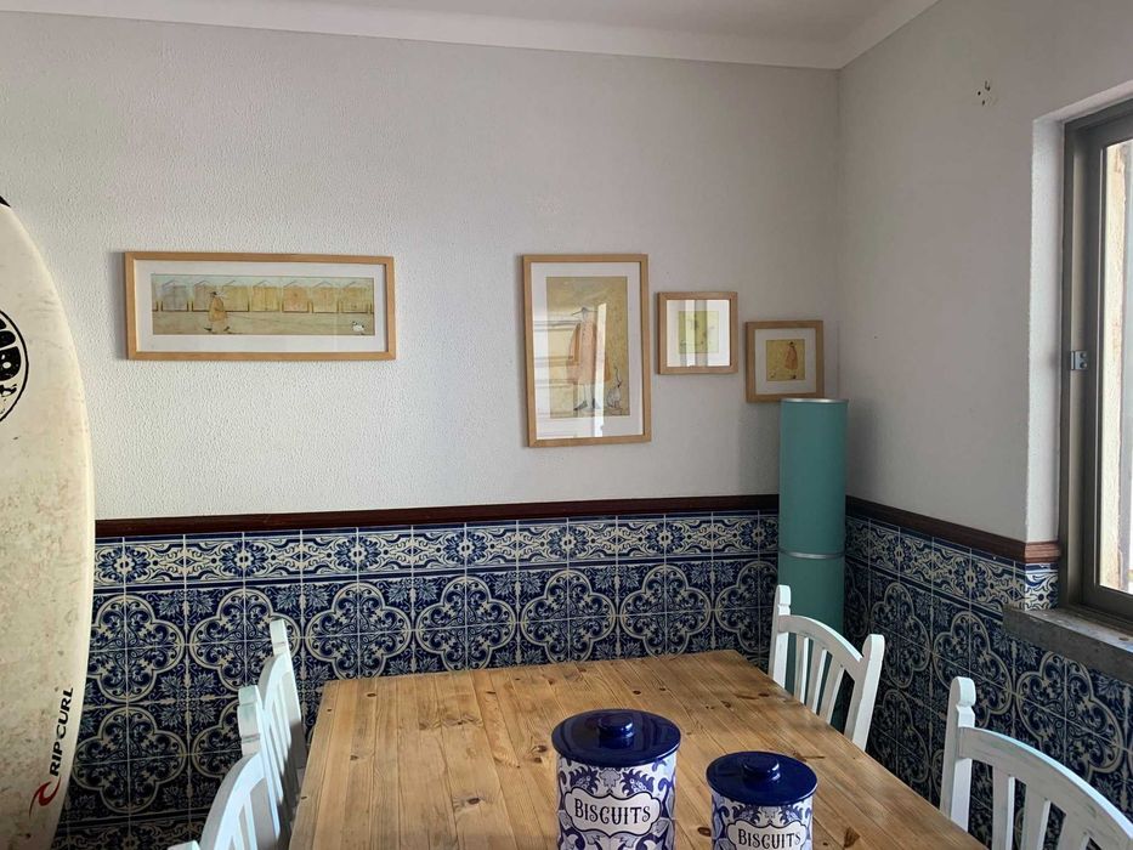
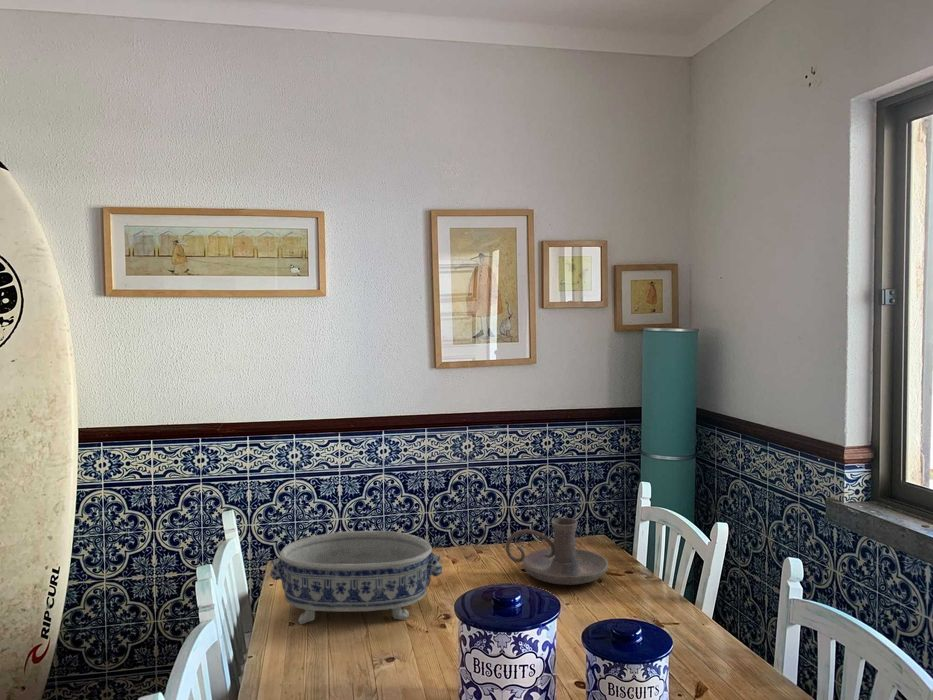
+ candle holder [505,517,609,586]
+ decorative bowl [269,530,444,625]
